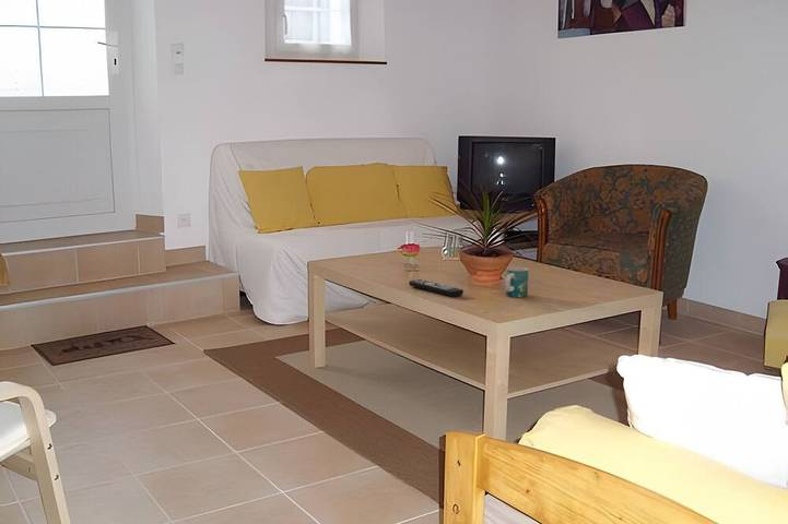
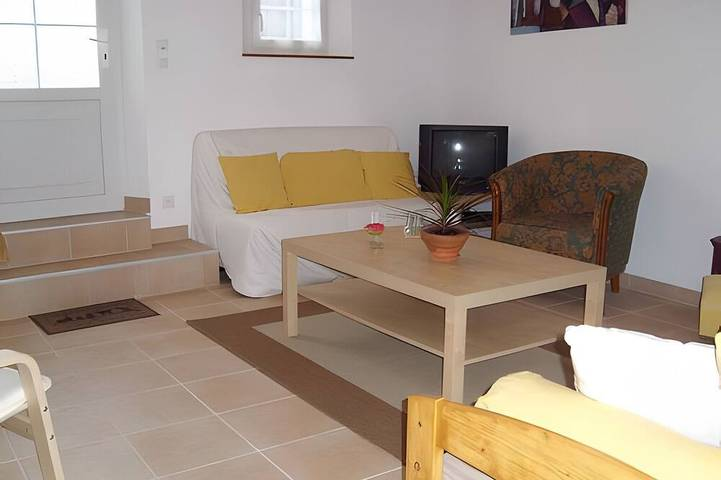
- remote control [408,278,464,298]
- mug [505,265,529,298]
